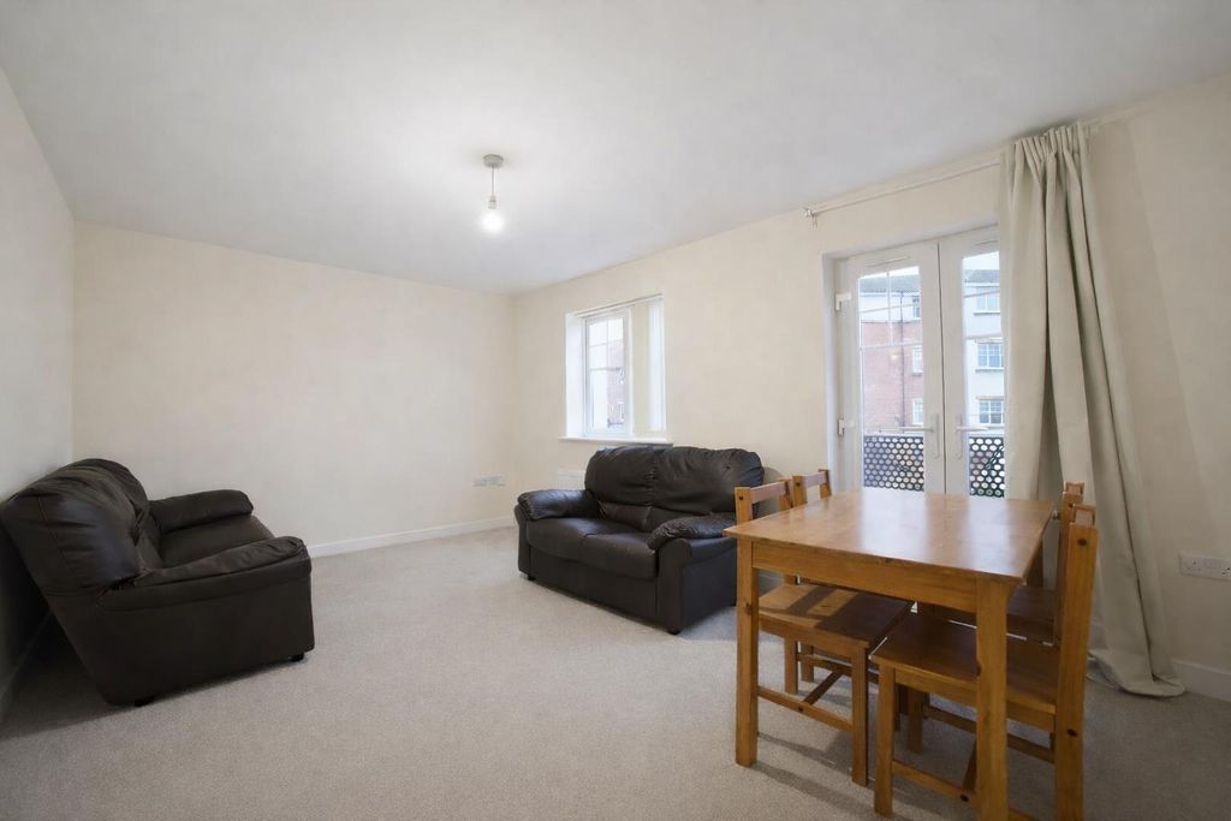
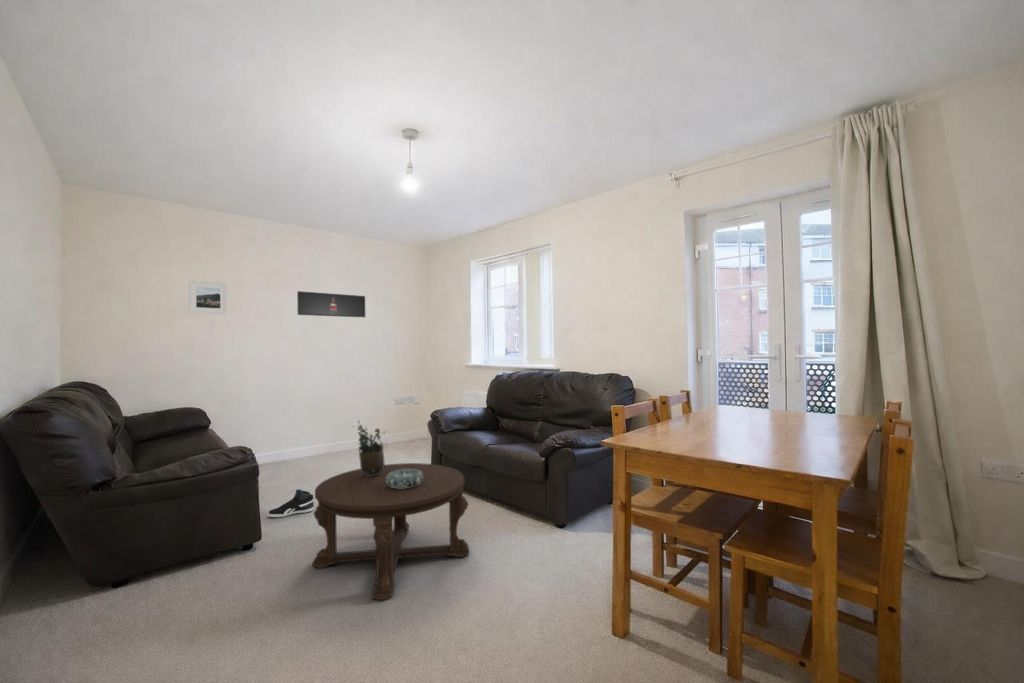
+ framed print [188,280,228,315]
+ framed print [296,290,366,318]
+ sneaker [267,488,315,518]
+ decorative bowl [386,469,423,489]
+ coffee table [311,462,470,601]
+ potted plant [351,419,388,476]
